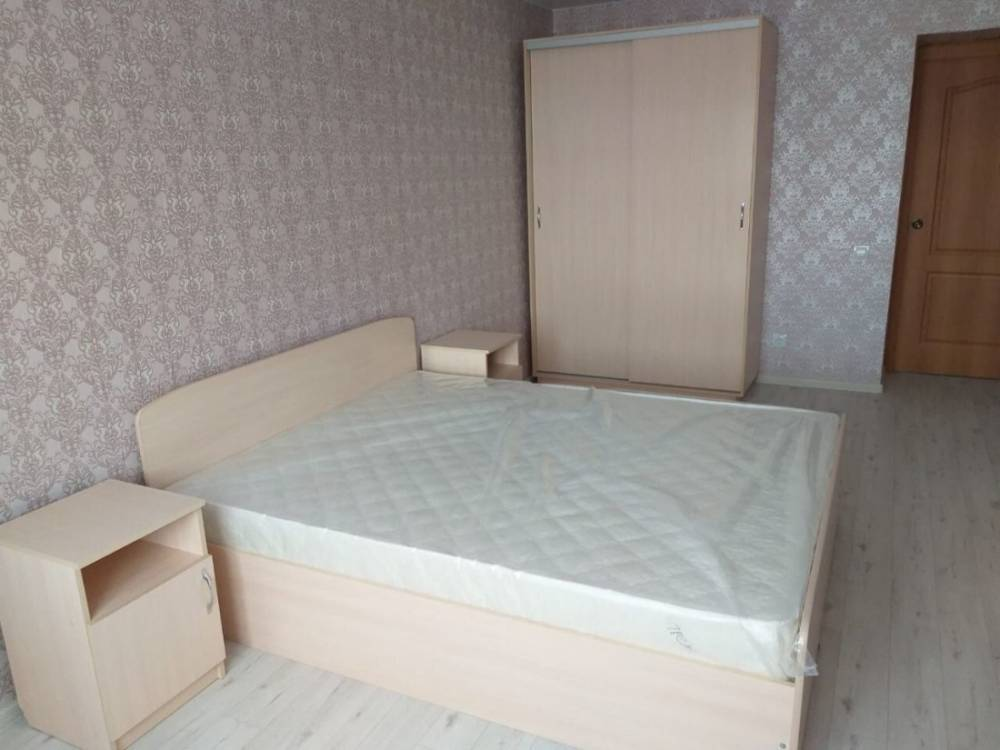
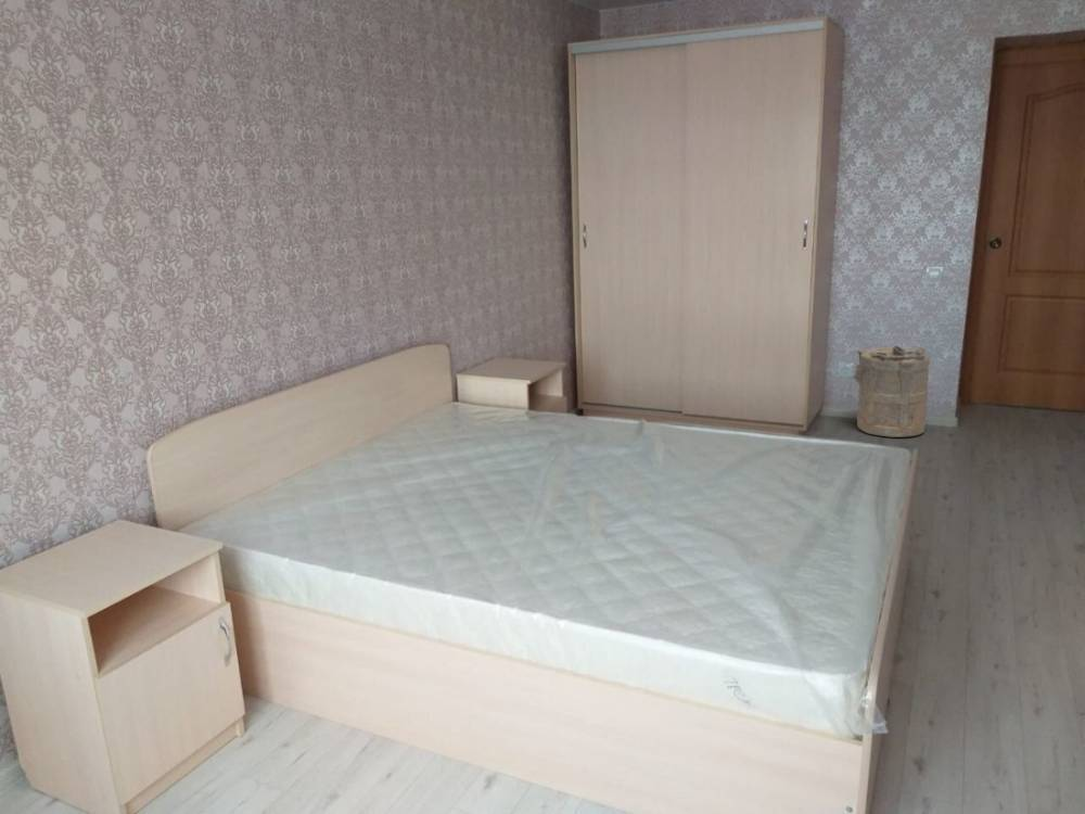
+ laundry hamper [852,345,931,438]
